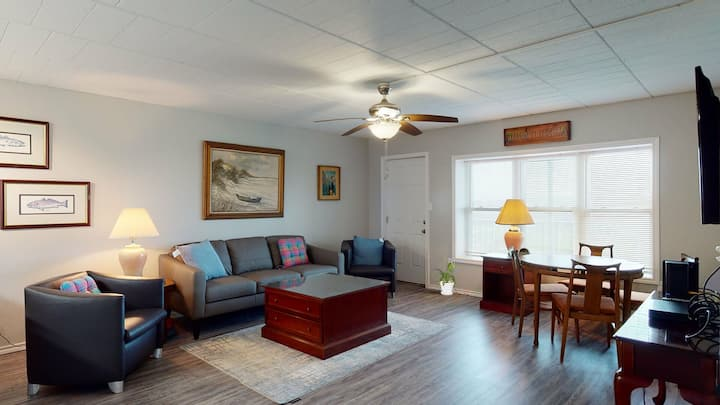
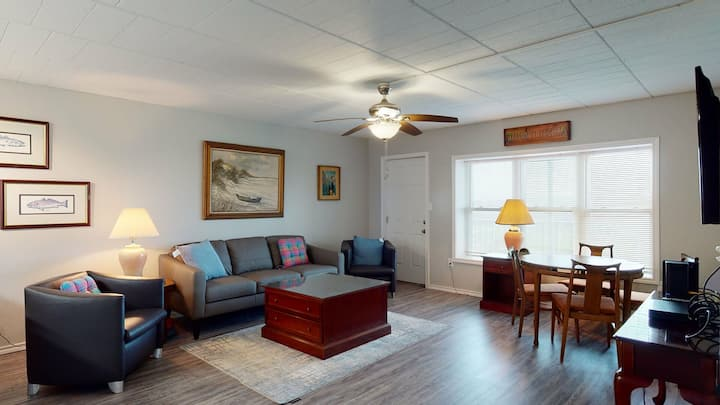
- house plant [426,257,457,296]
